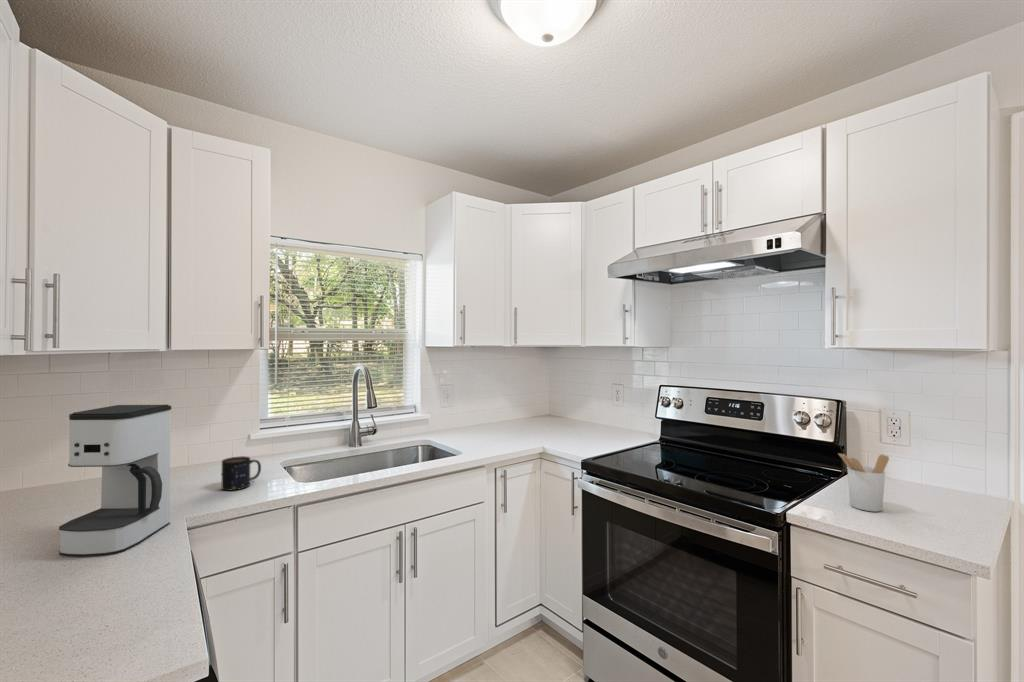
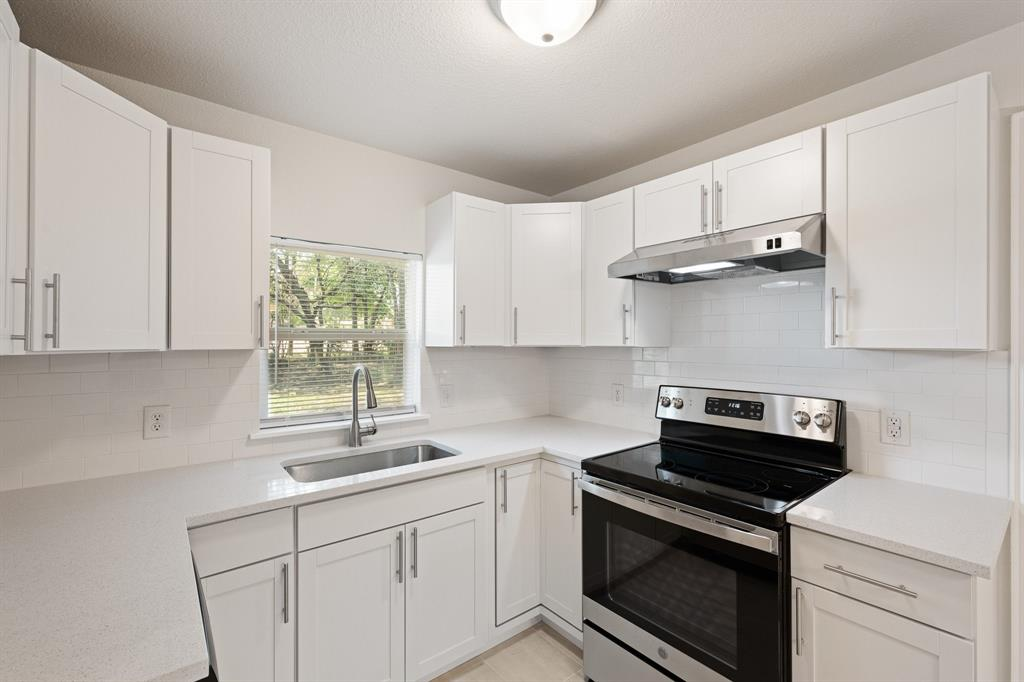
- utensil holder [837,452,890,513]
- mug [221,455,262,492]
- coffee maker [58,404,172,557]
